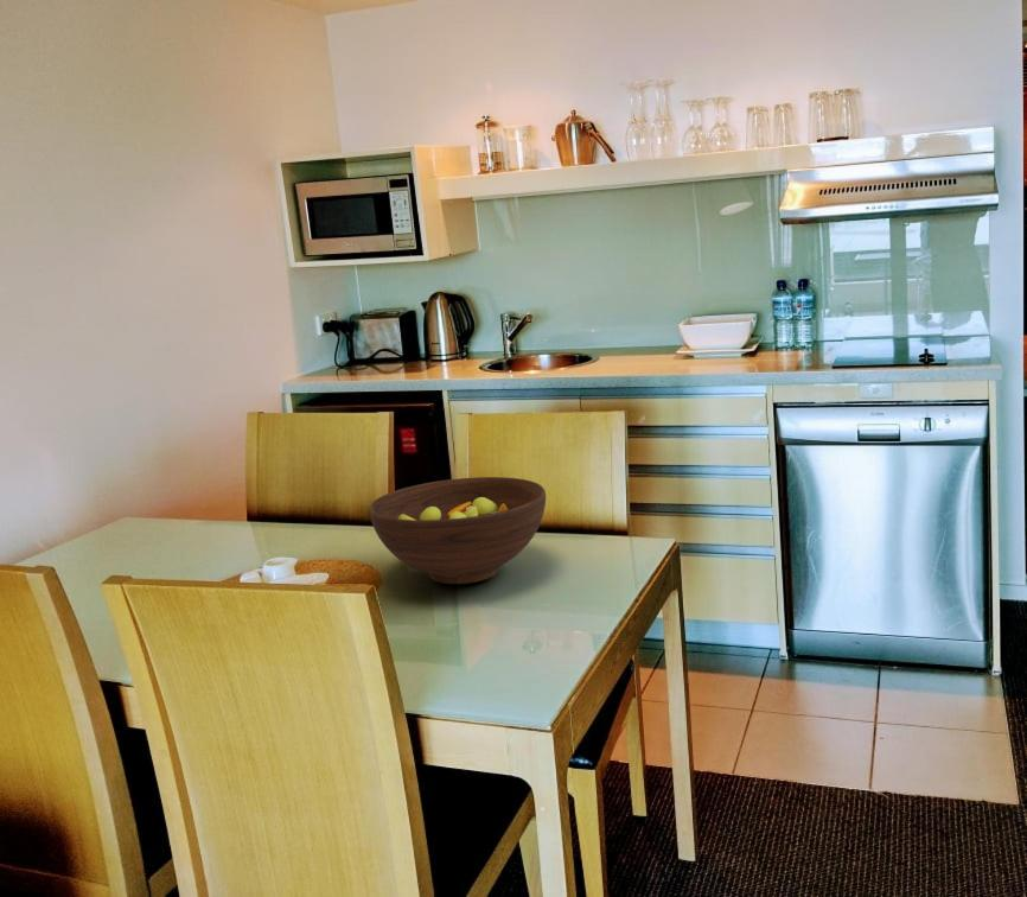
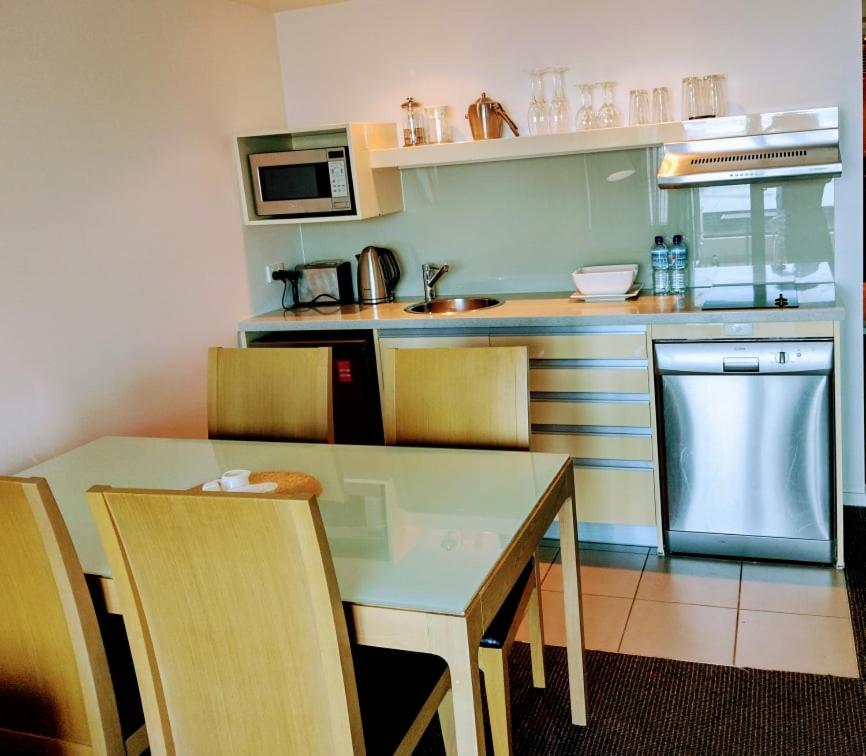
- fruit bowl [368,476,547,585]
